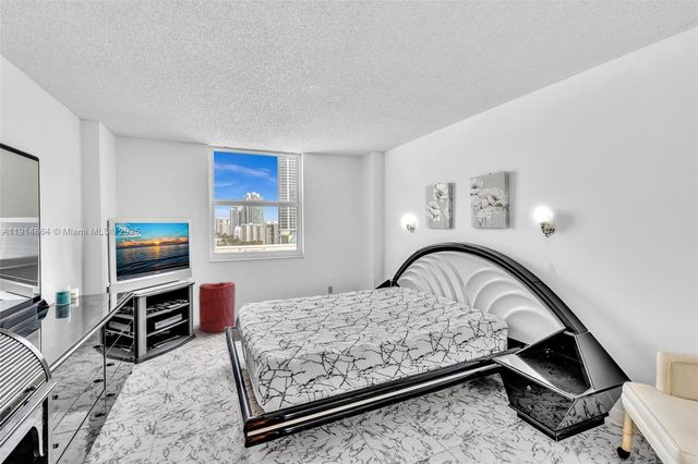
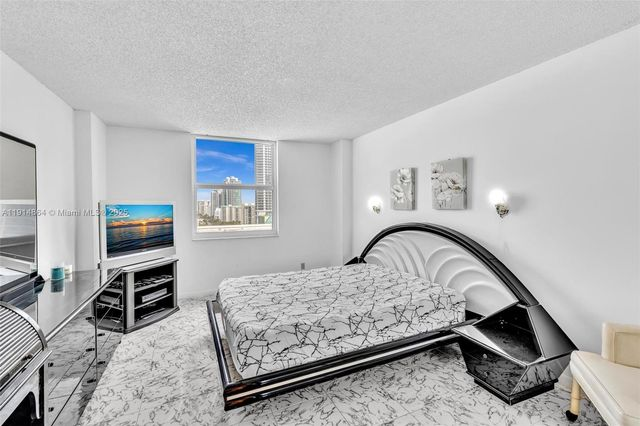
- laundry hamper [197,281,237,333]
